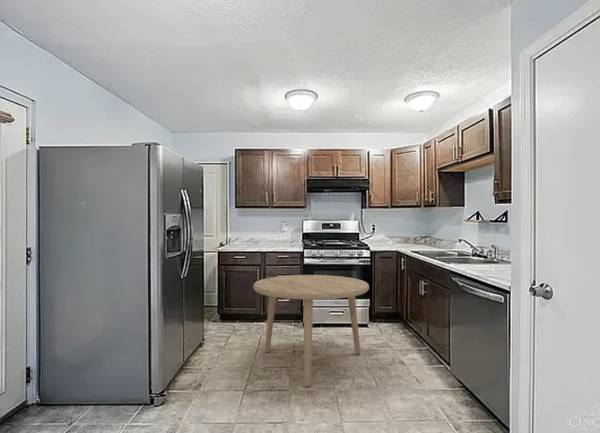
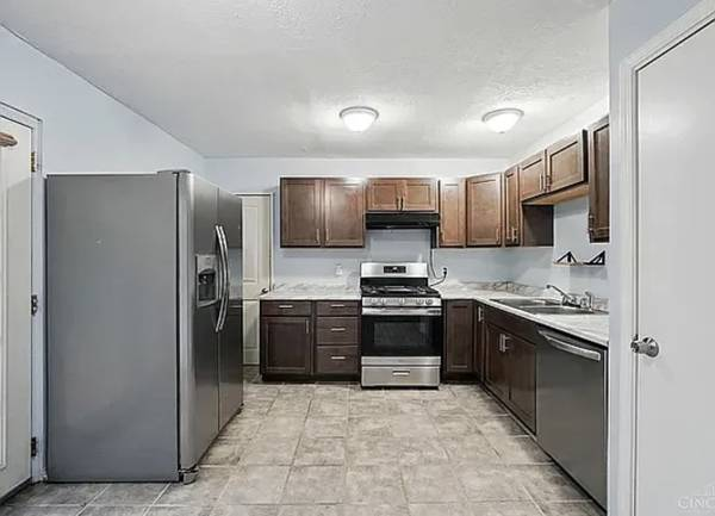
- dining table [252,274,370,388]
